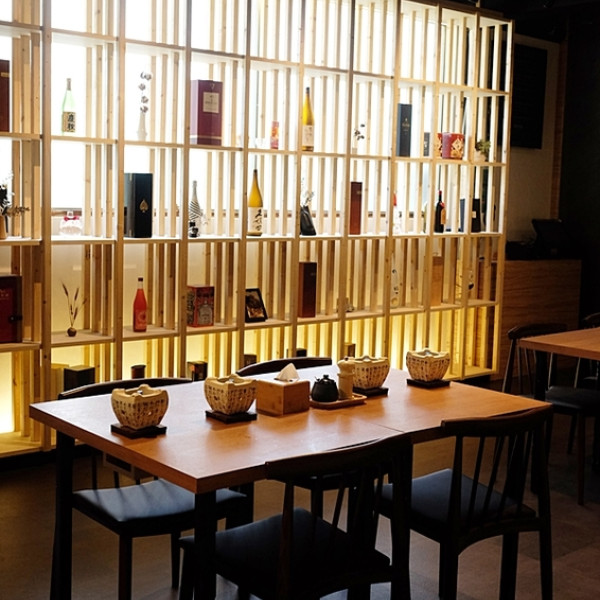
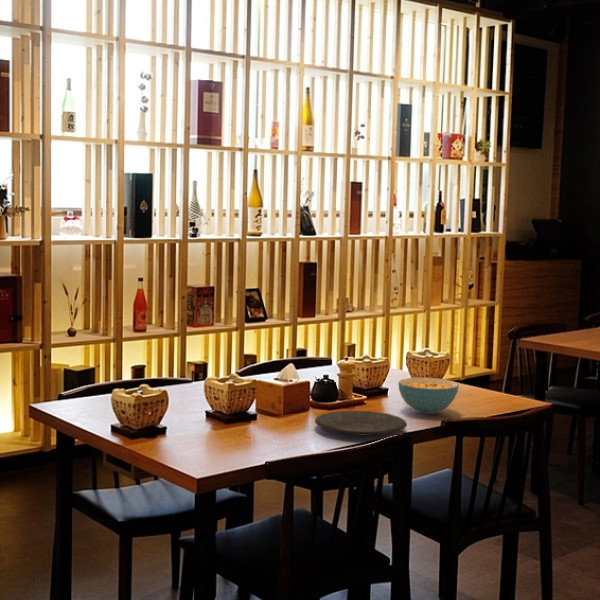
+ cereal bowl [397,377,460,415]
+ plate [314,410,408,436]
